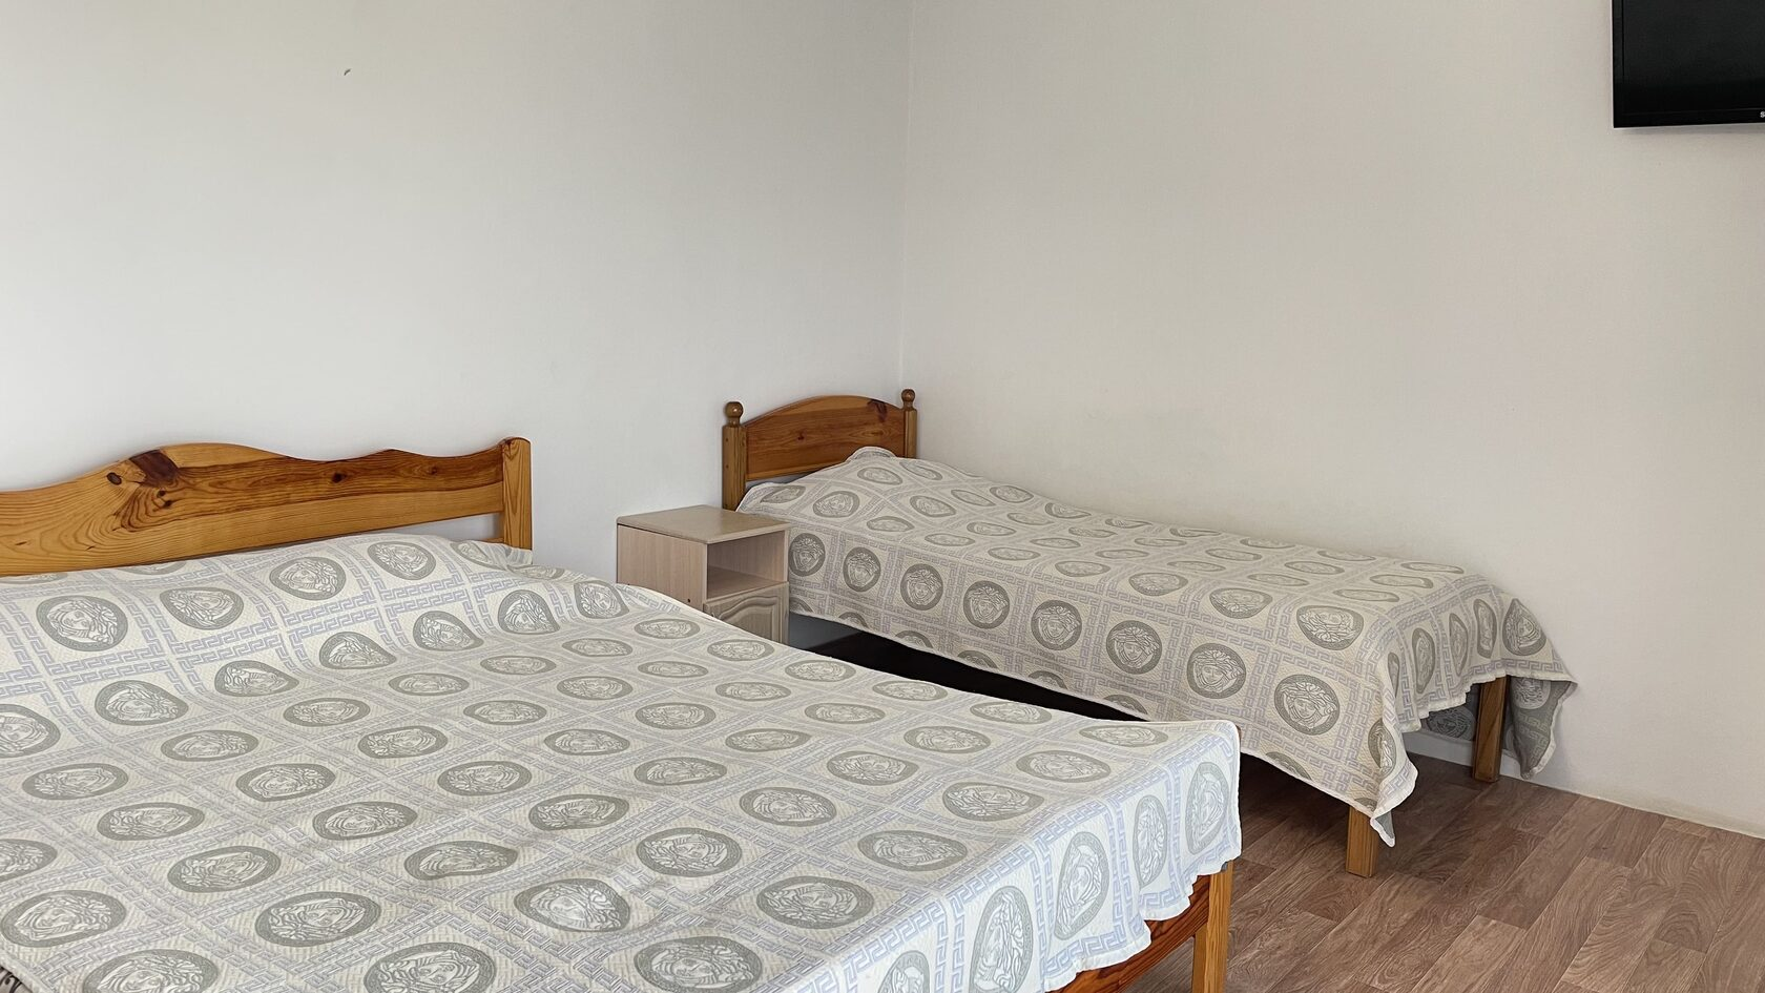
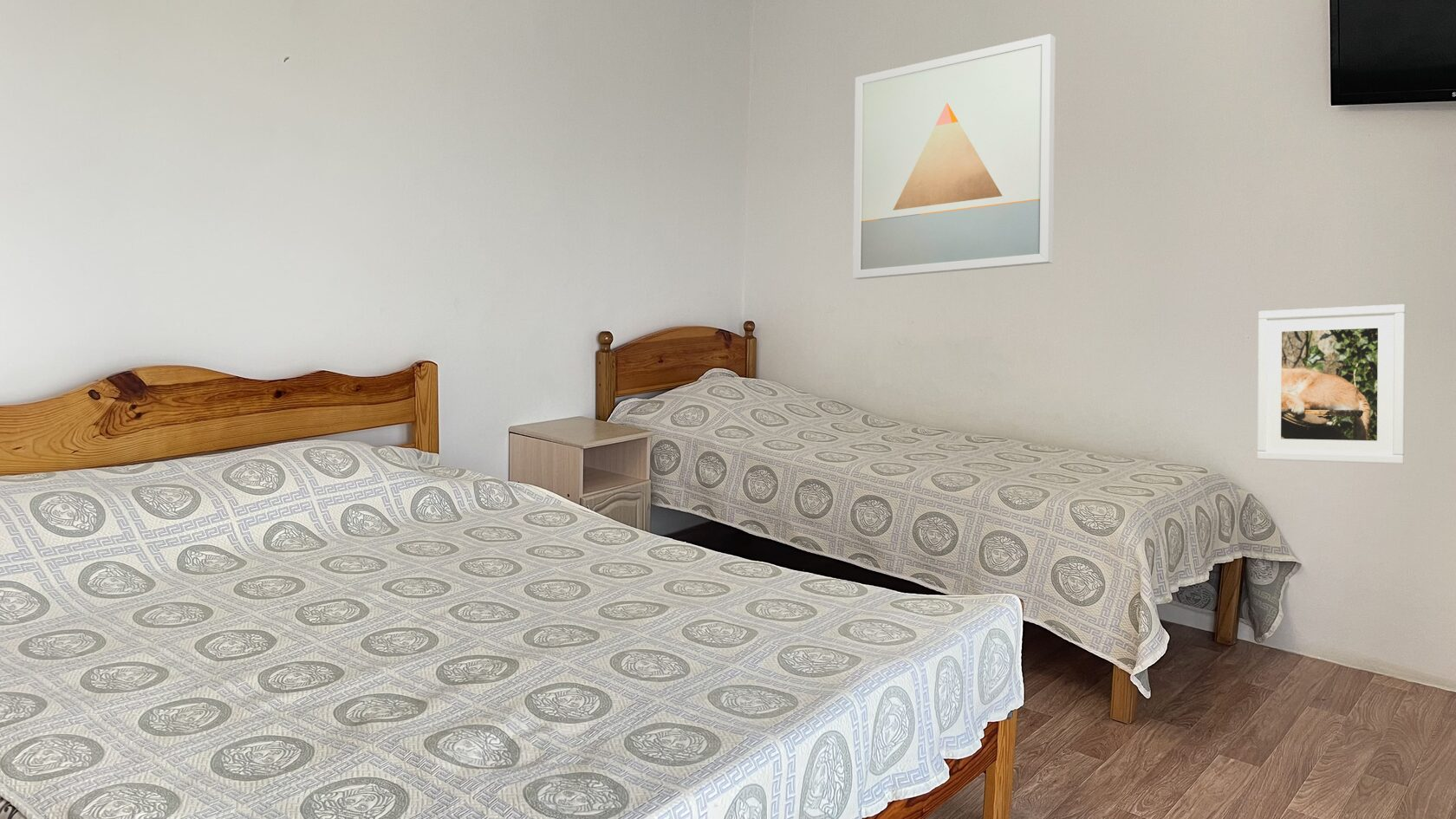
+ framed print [1256,303,1407,465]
+ wall art [852,33,1056,280]
